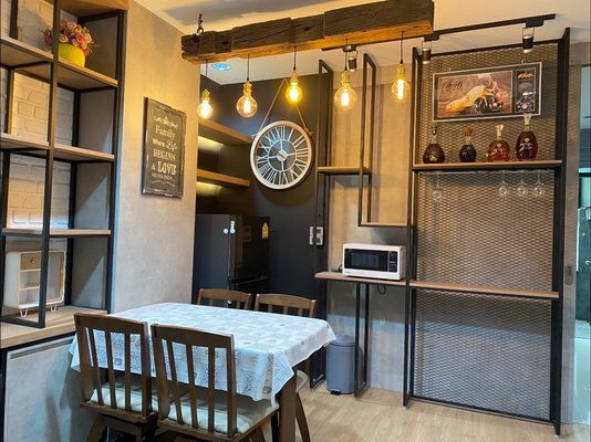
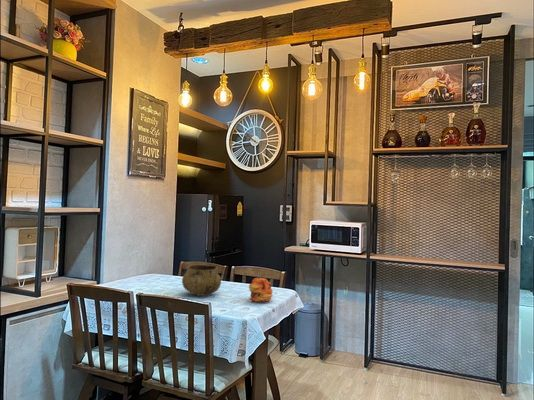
+ decorative bowl [181,264,222,297]
+ flower [247,277,274,303]
